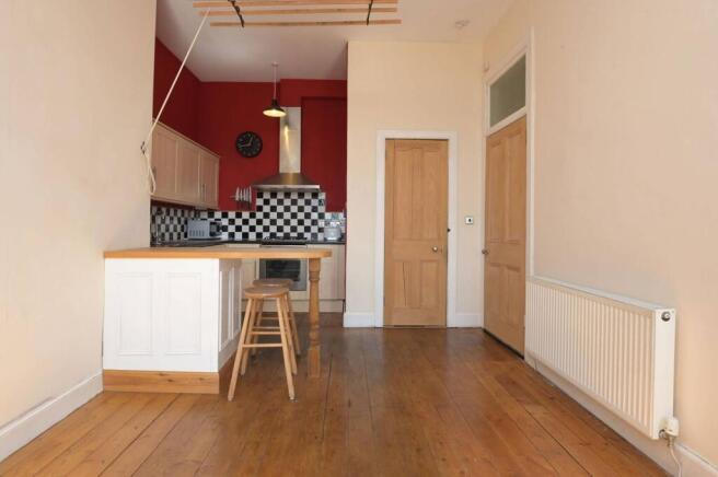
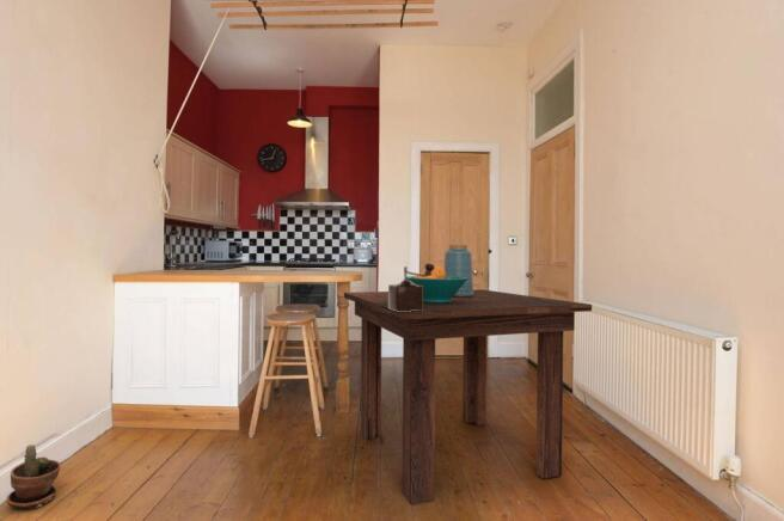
+ dining table [343,288,593,507]
+ fruit bowl [406,265,467,304]
+ potted plant [6,443,62,510]
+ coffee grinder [387,262,435,312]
+ vase [442,244,474,298]
